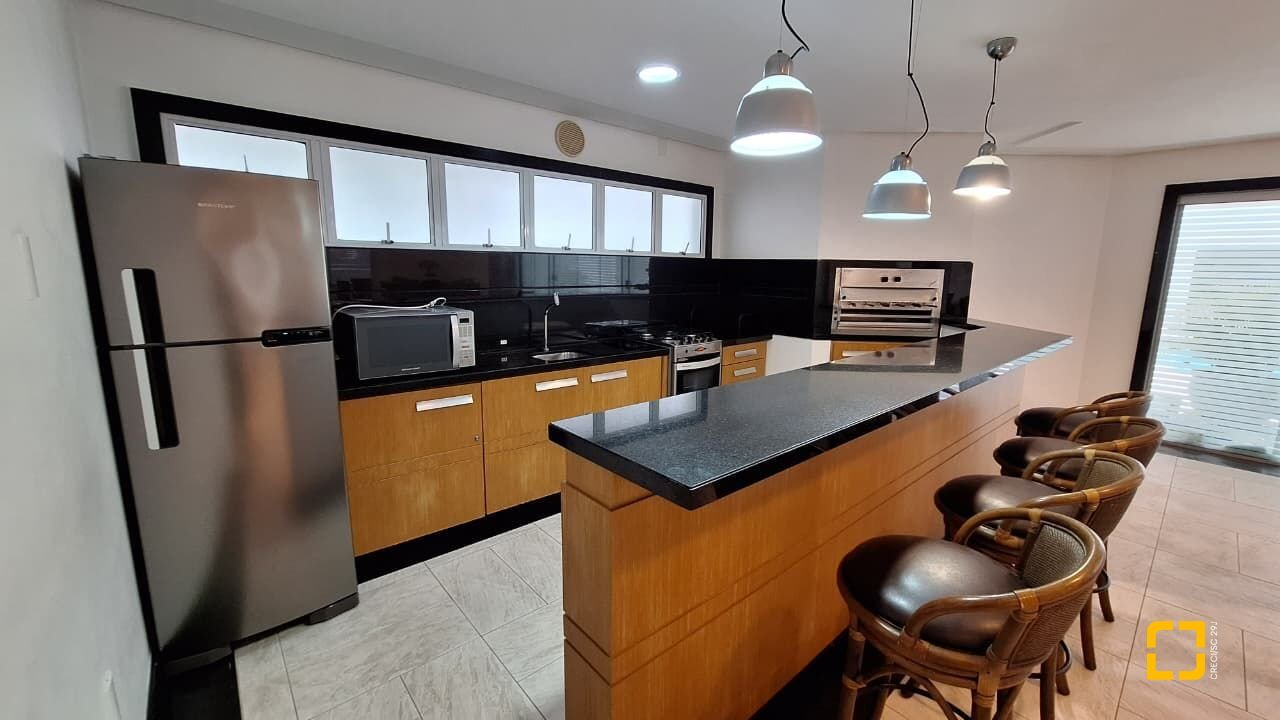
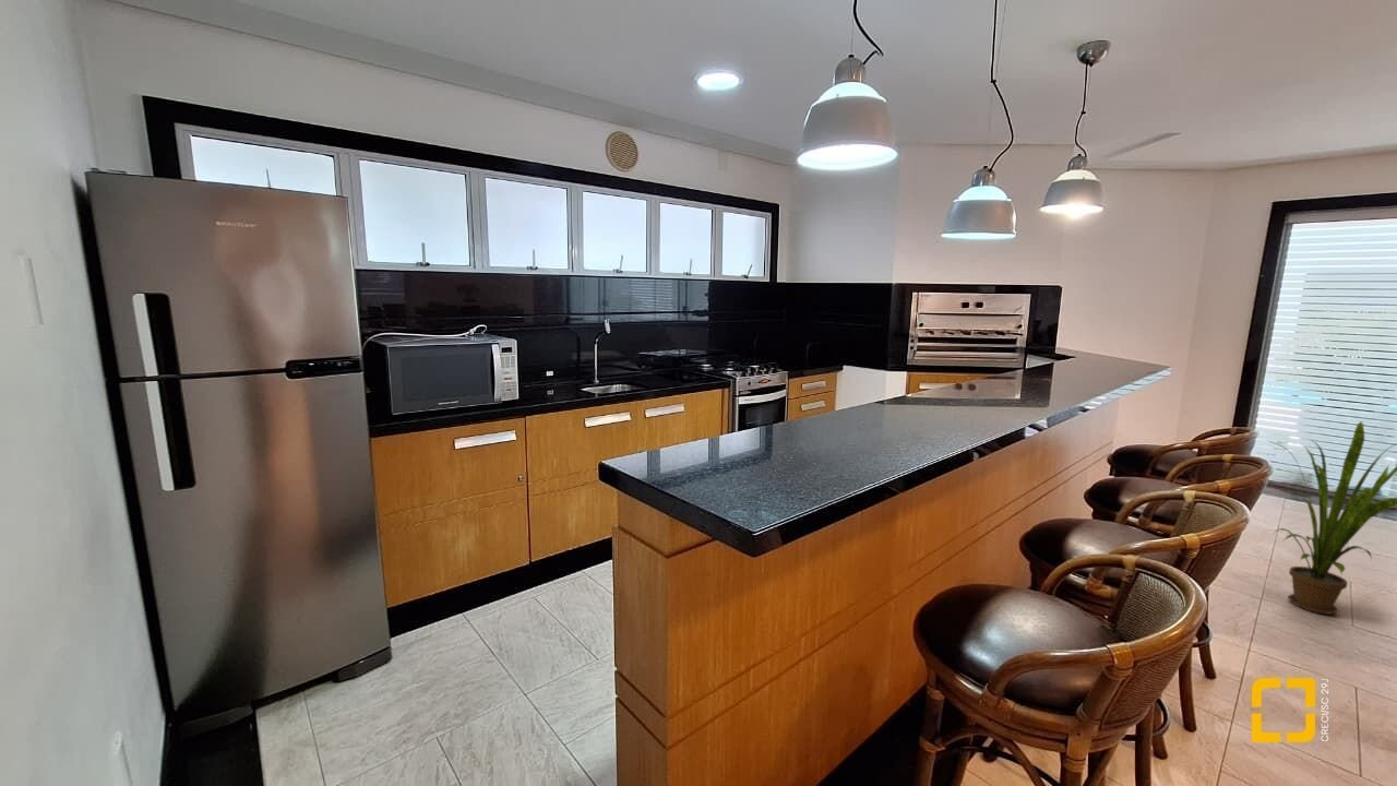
+ house plant [1267,420,1397,616]
